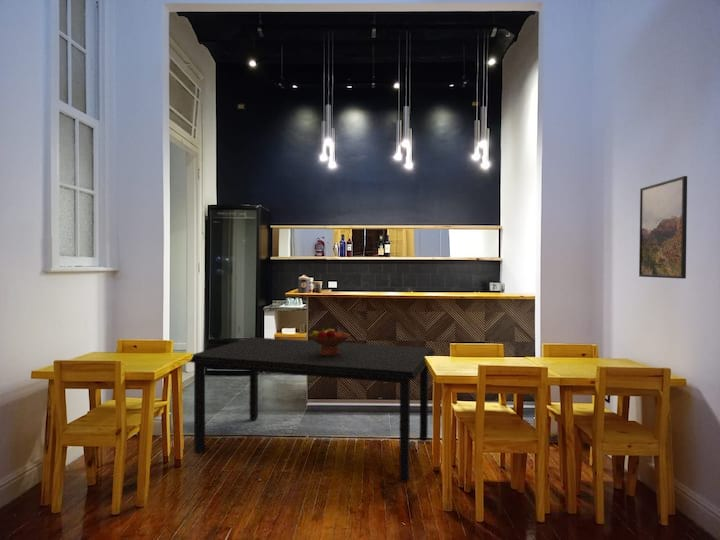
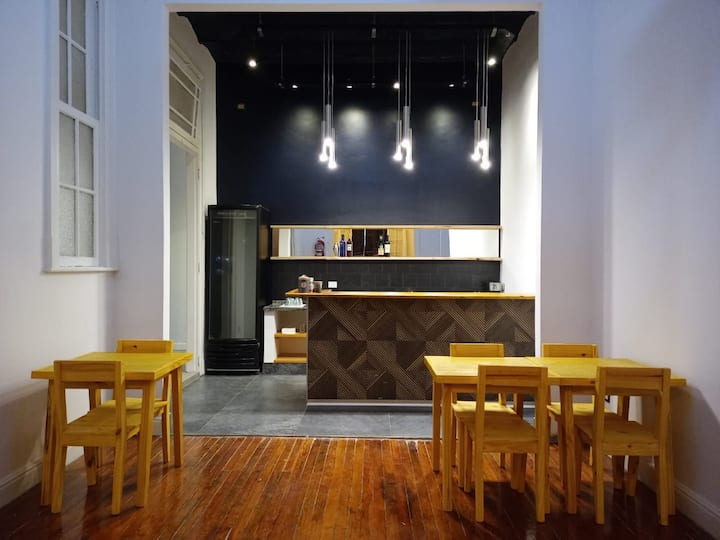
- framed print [638,175,688,280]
- dining table [187,336,436,483]
- fruit bowl [309,327,351,356]
